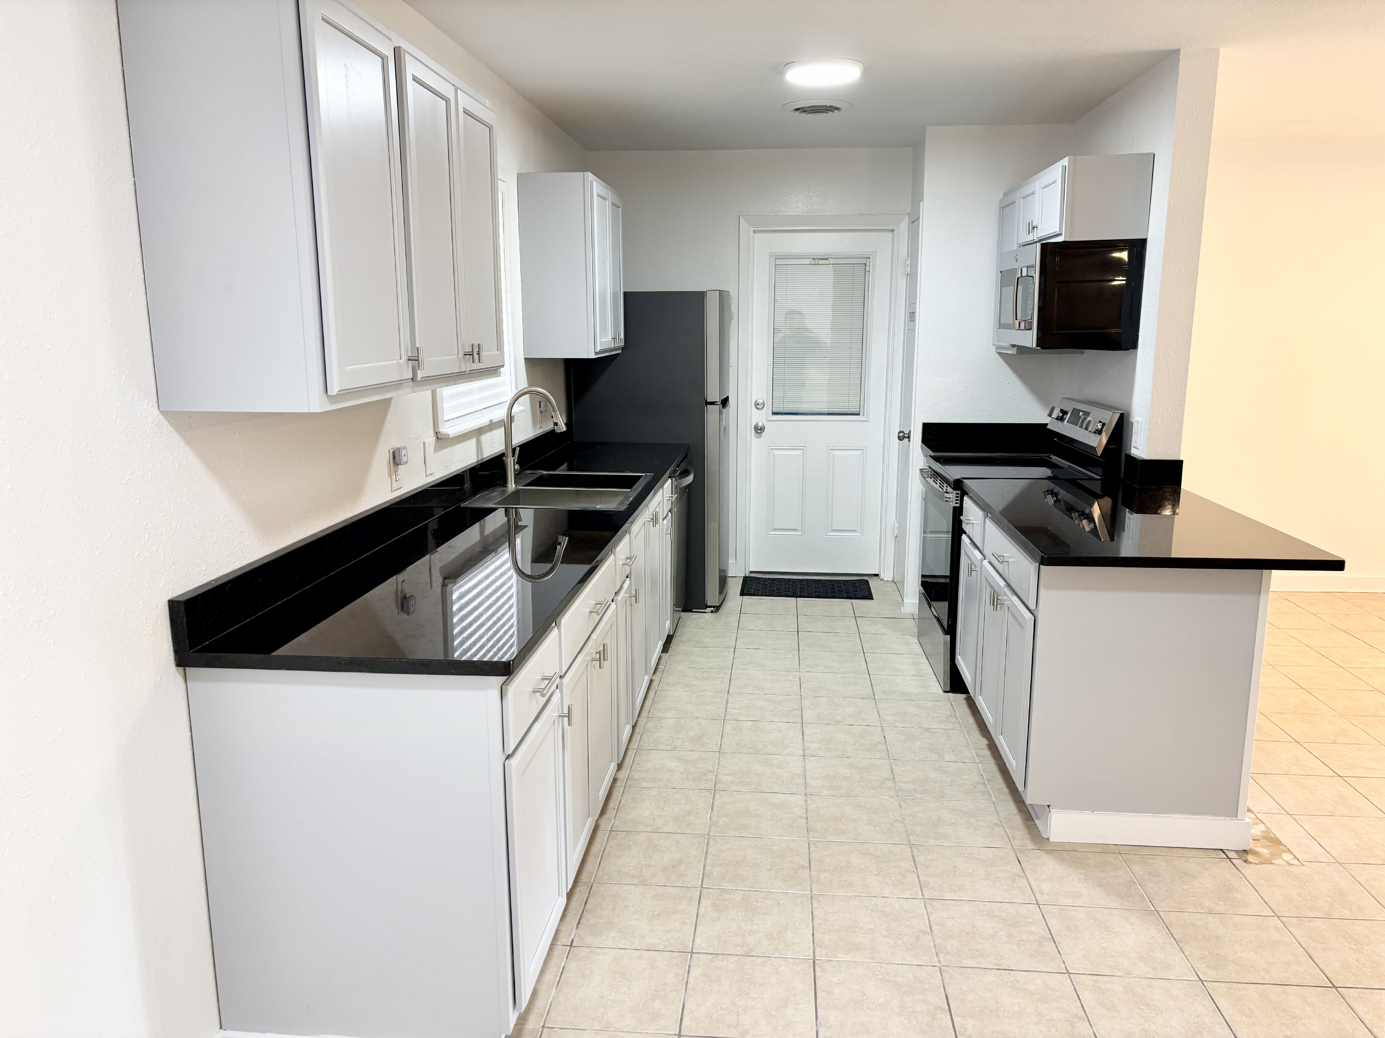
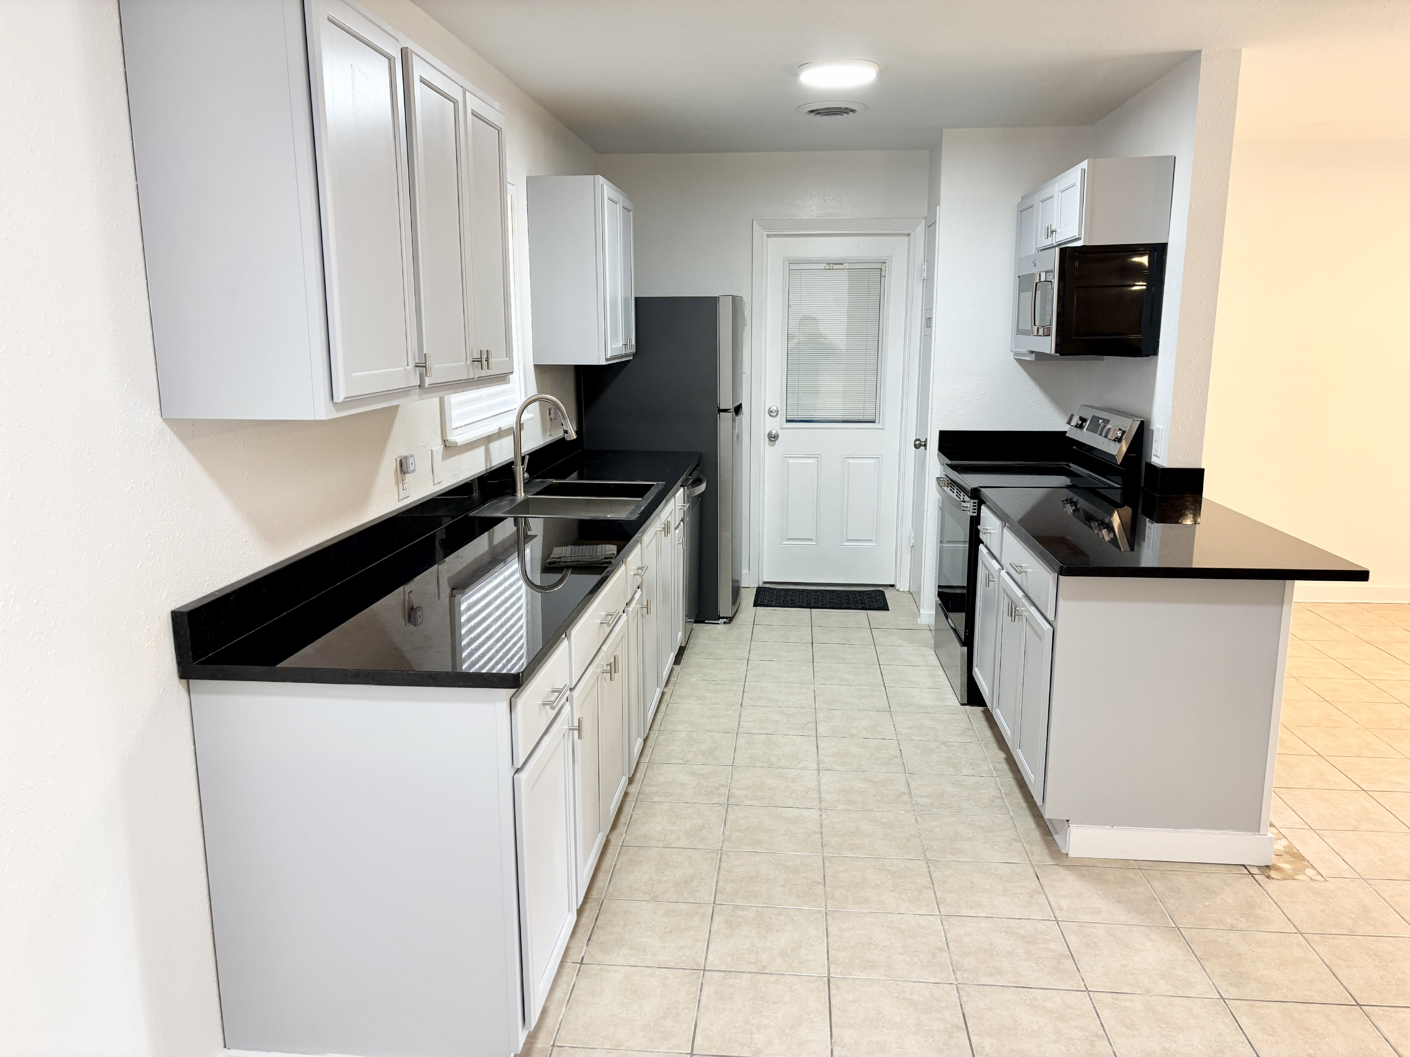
+ dish towel [545,544,617,567]
